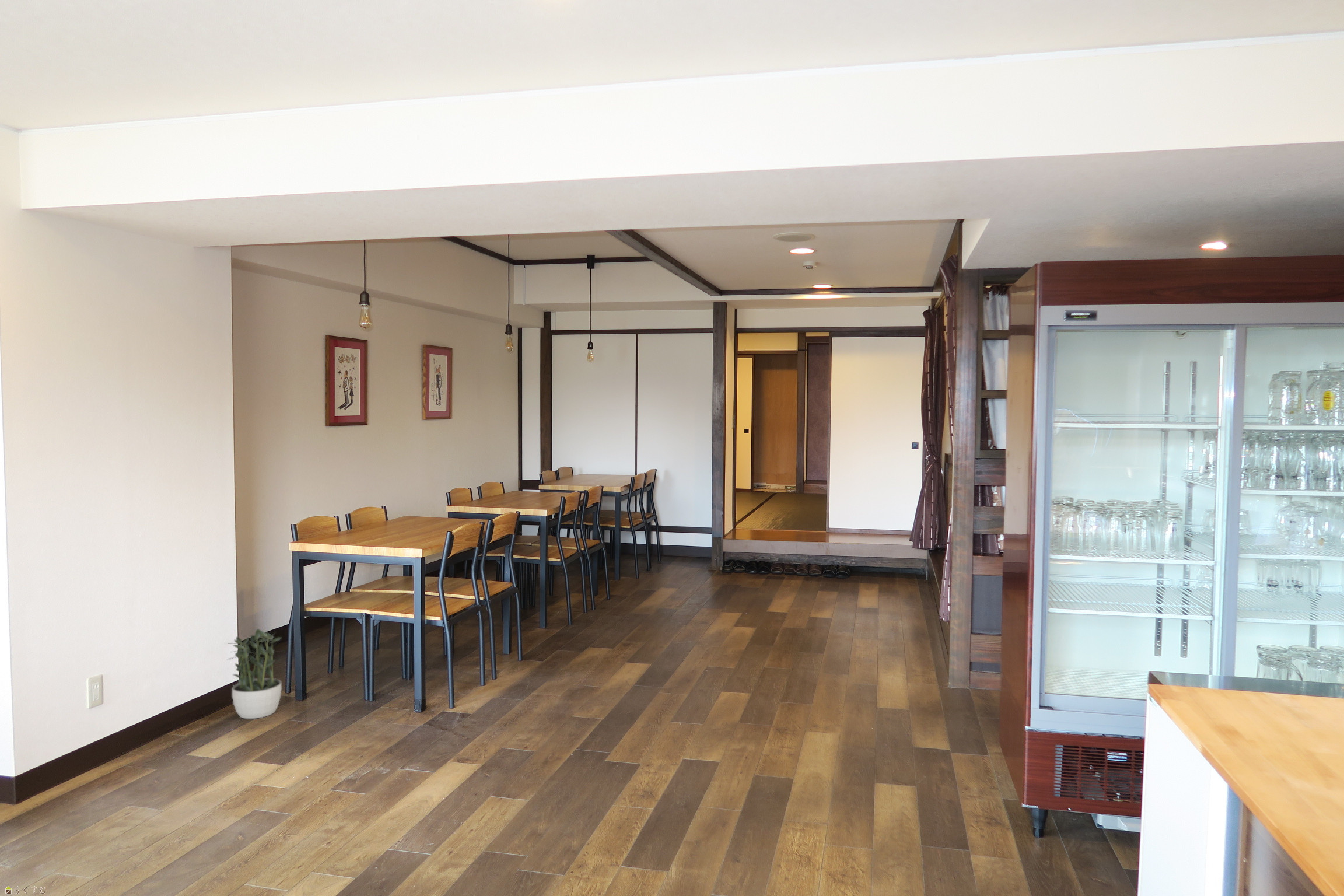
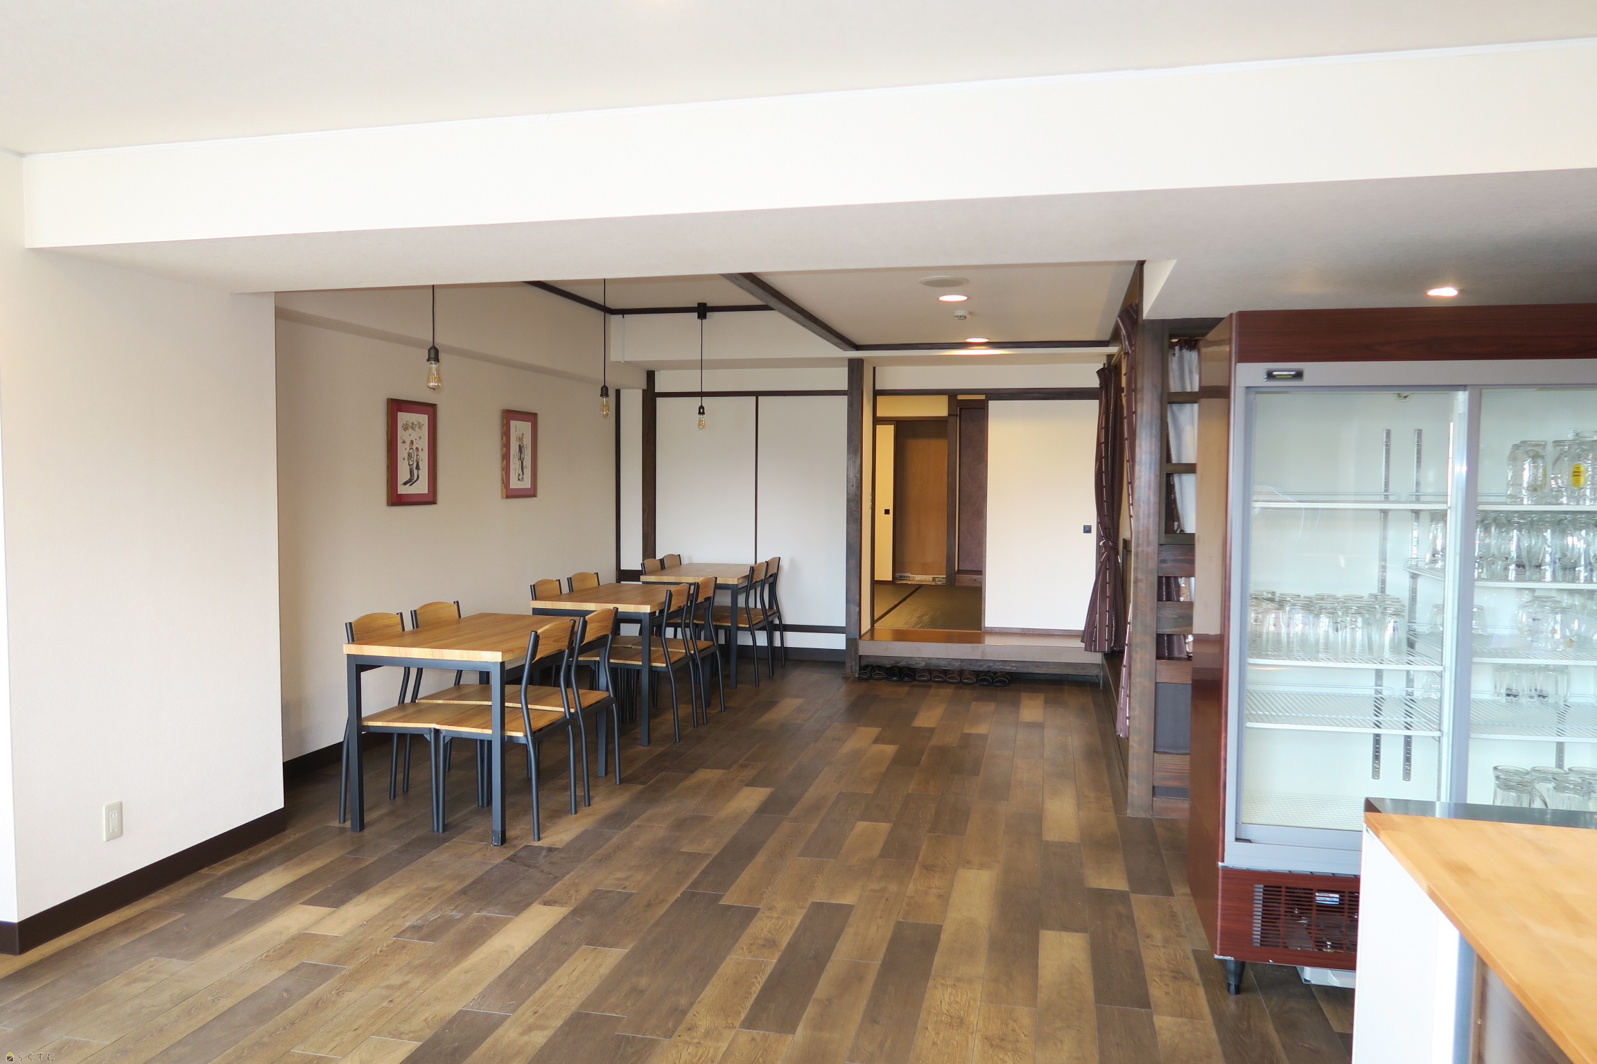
- potted plant [225,628,282,719]
